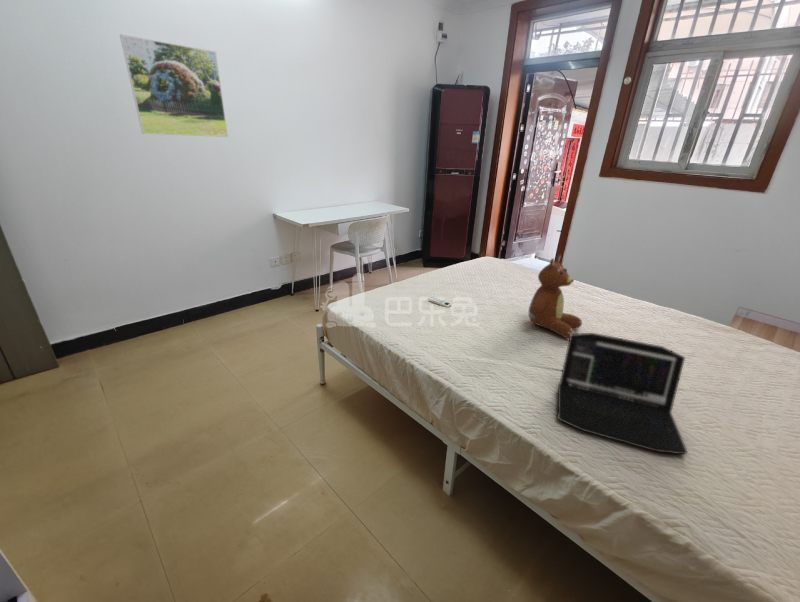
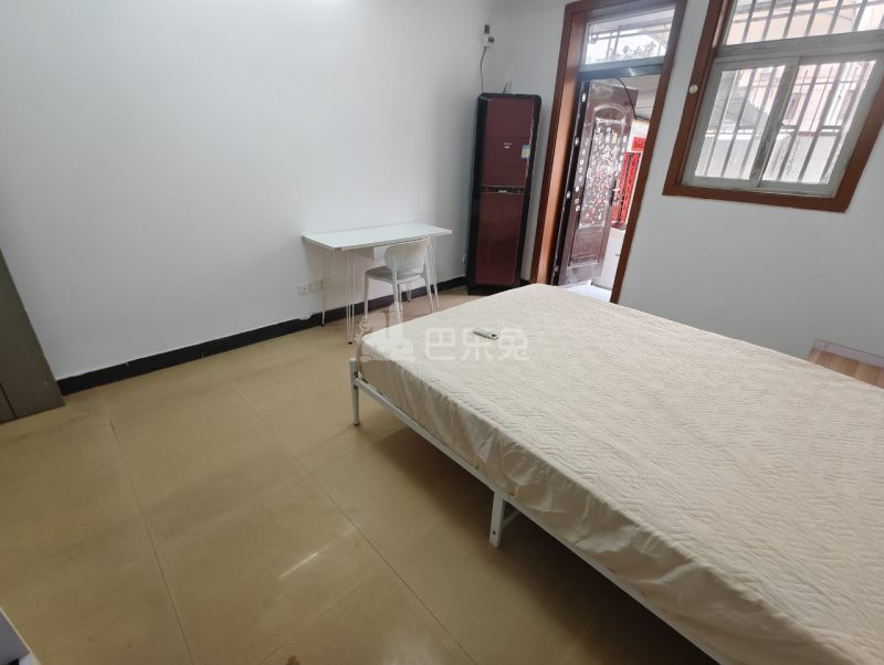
- teddy bear [528,253,583,339]
- laptop [556,332,688,456]
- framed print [119,34,229,138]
